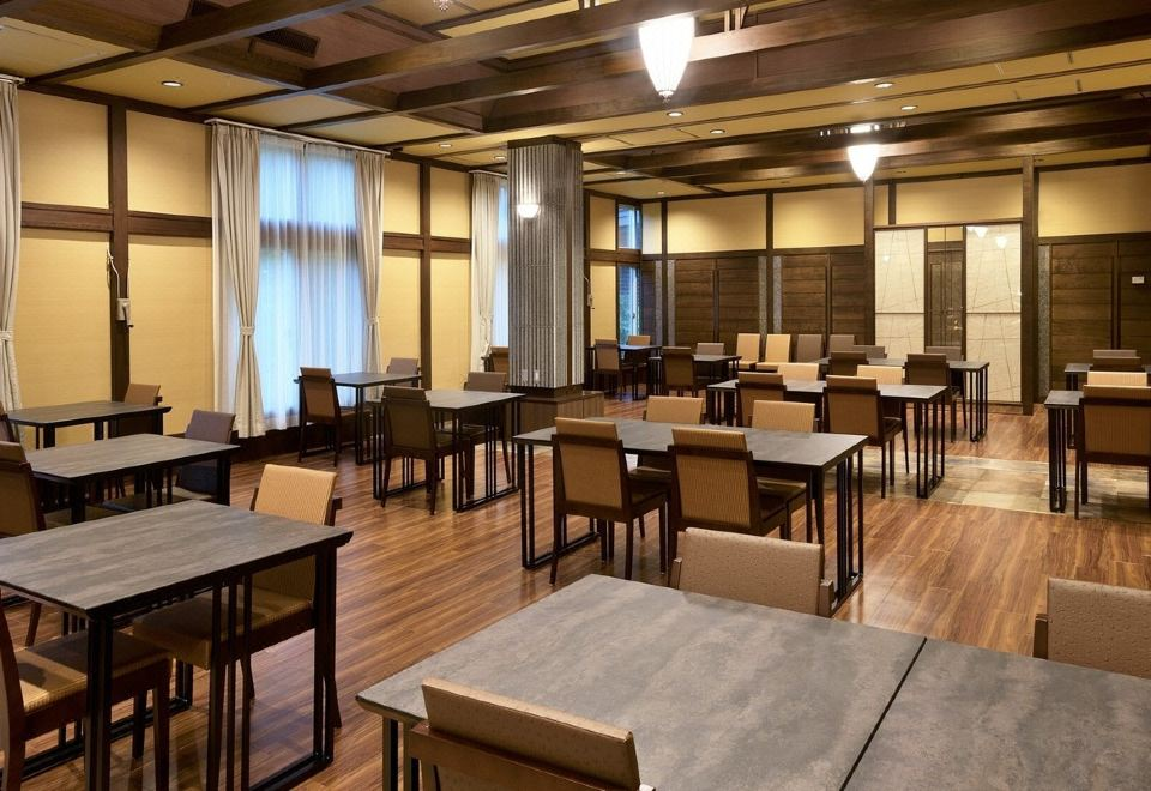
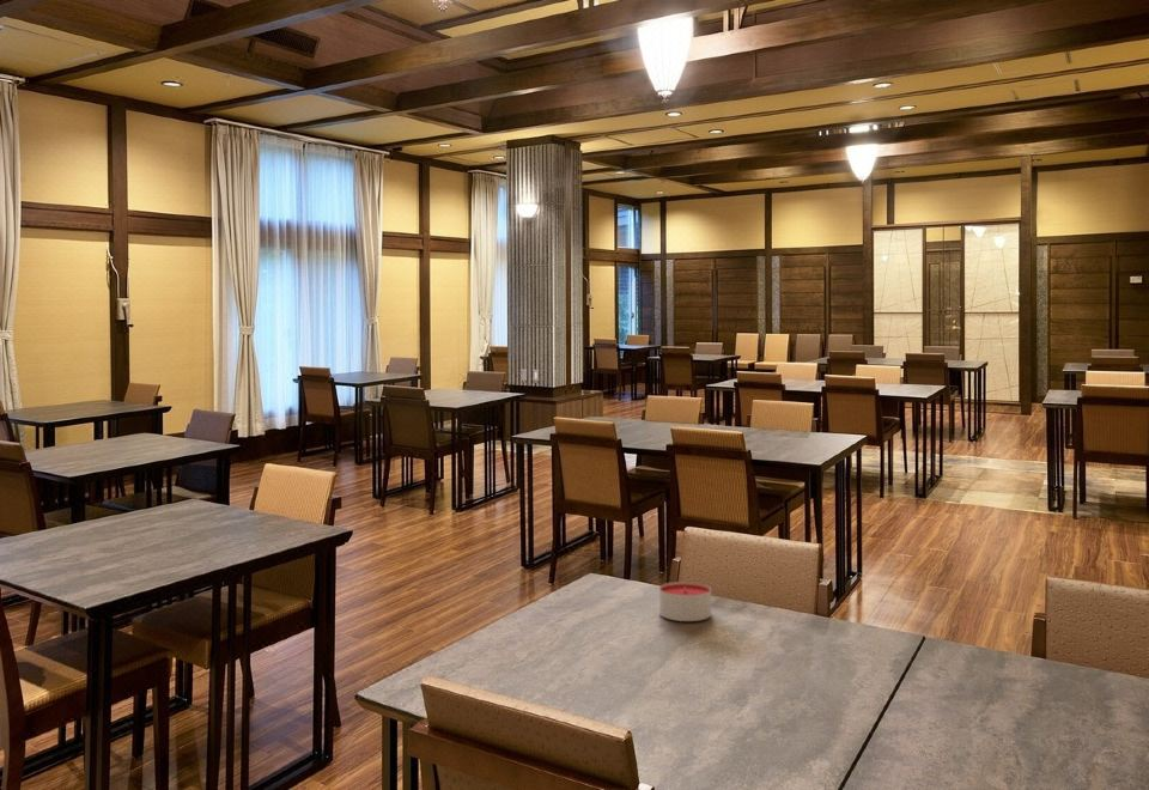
+ candle [658,581,712,622]
